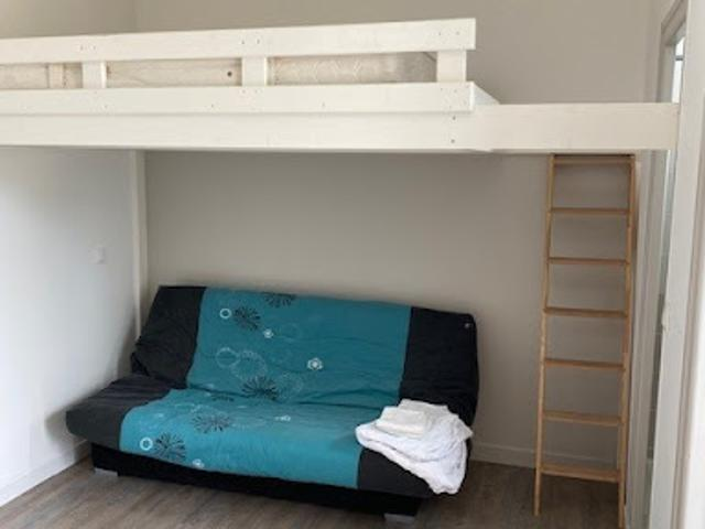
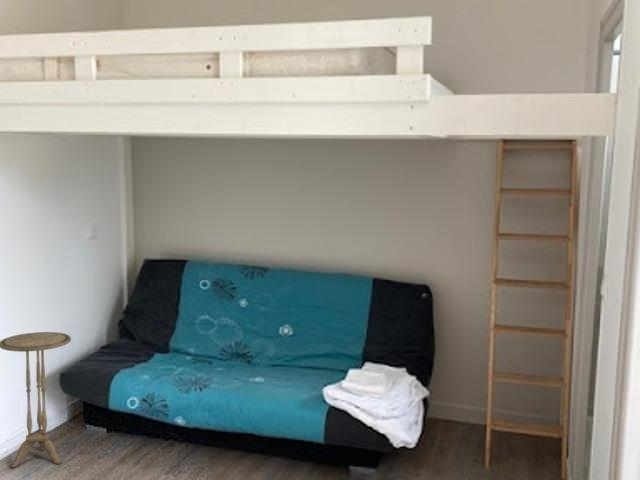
+ side table [0,331,72,469]
